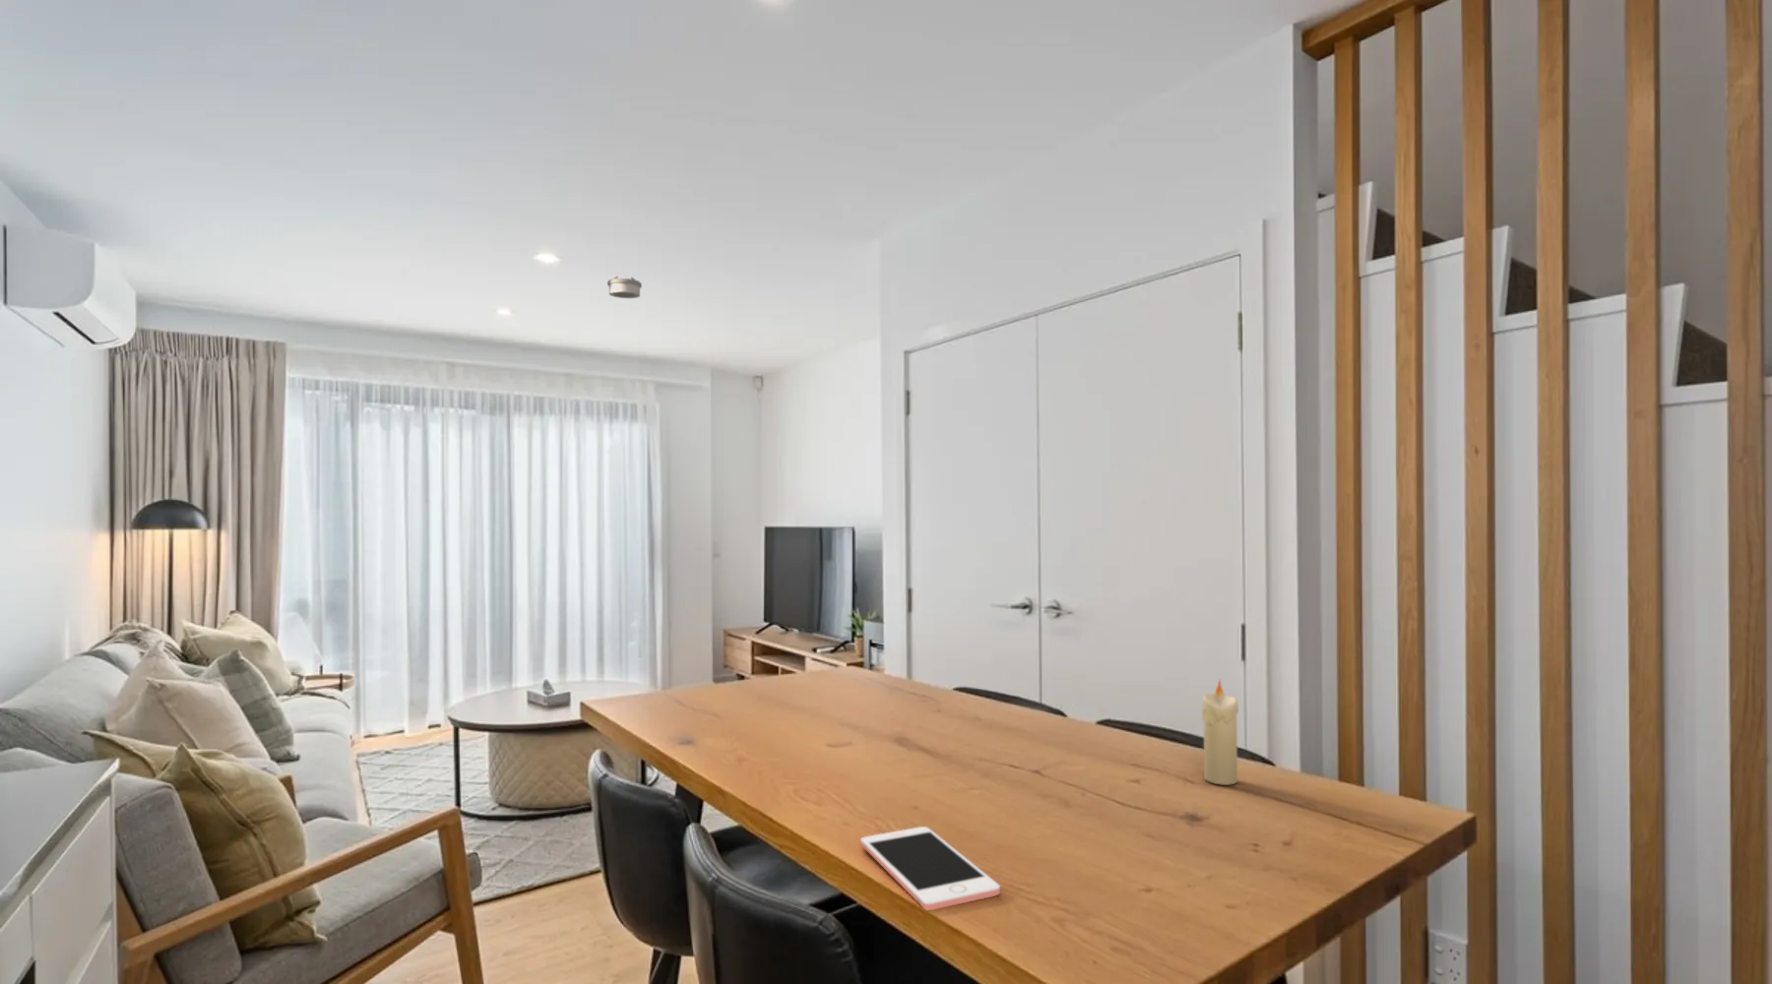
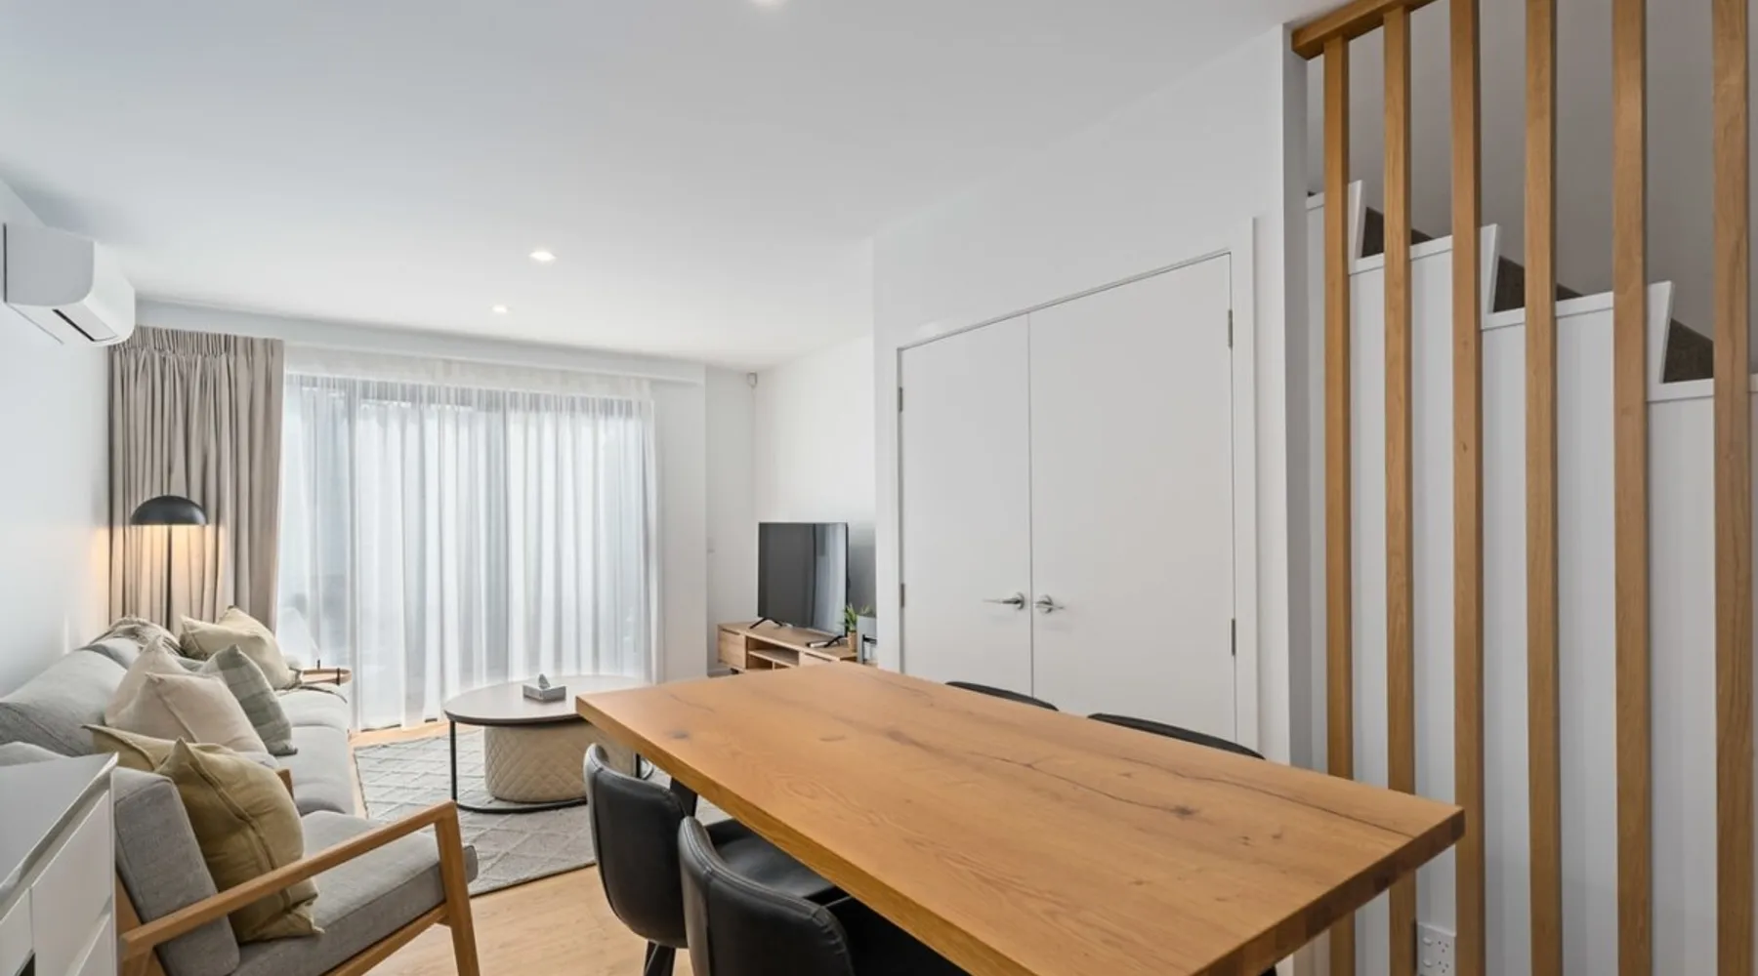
- smoke detector [606,275,642,299]
- cell phone [859,825,1001,911]
- candle [1201,679,1240,786]
